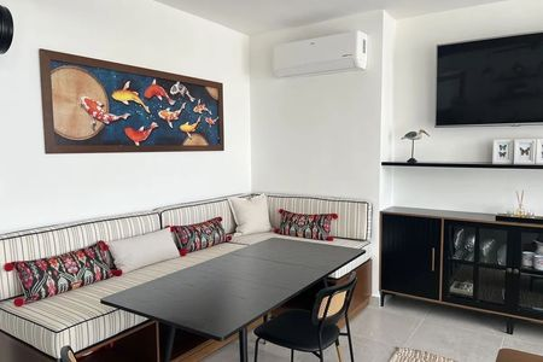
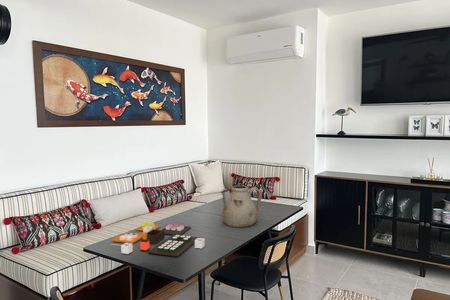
+ teapot [220,185,262,228]
+ toy food set [110,221,206,258]
